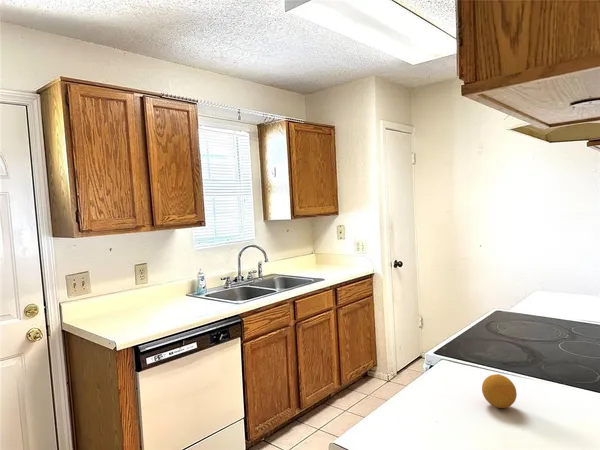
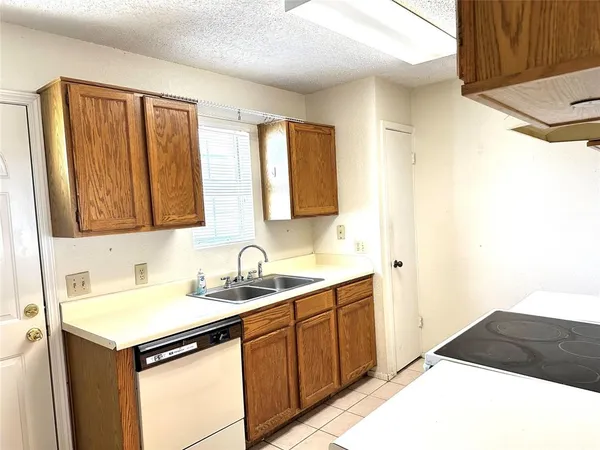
- fruit [481,373,518,409]
